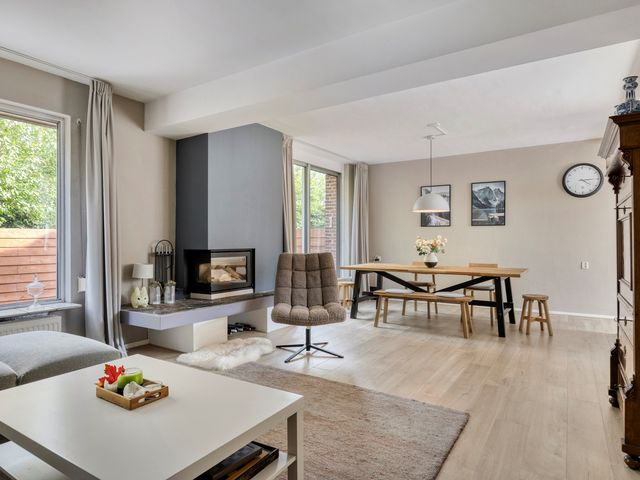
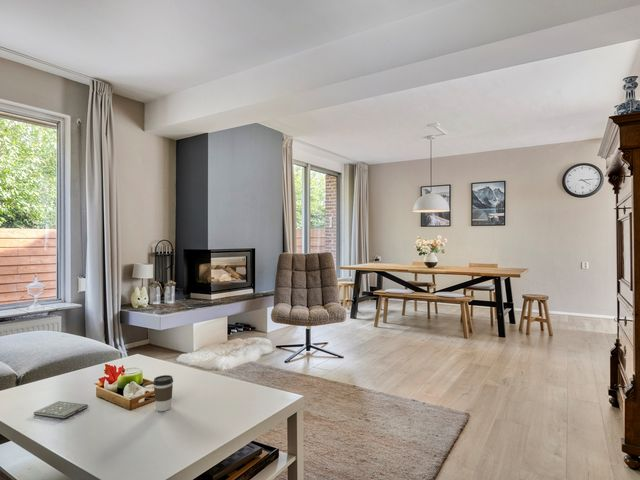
+ coffee cup [152,374,174,412]
+ smartphone [33,400,89,420]
